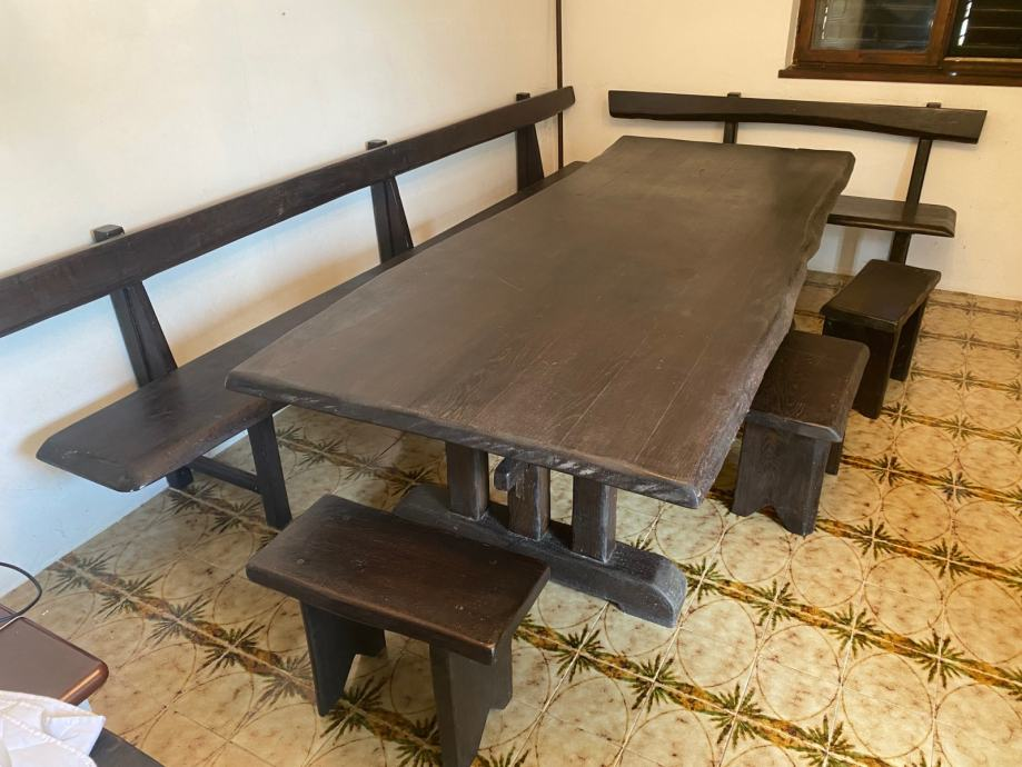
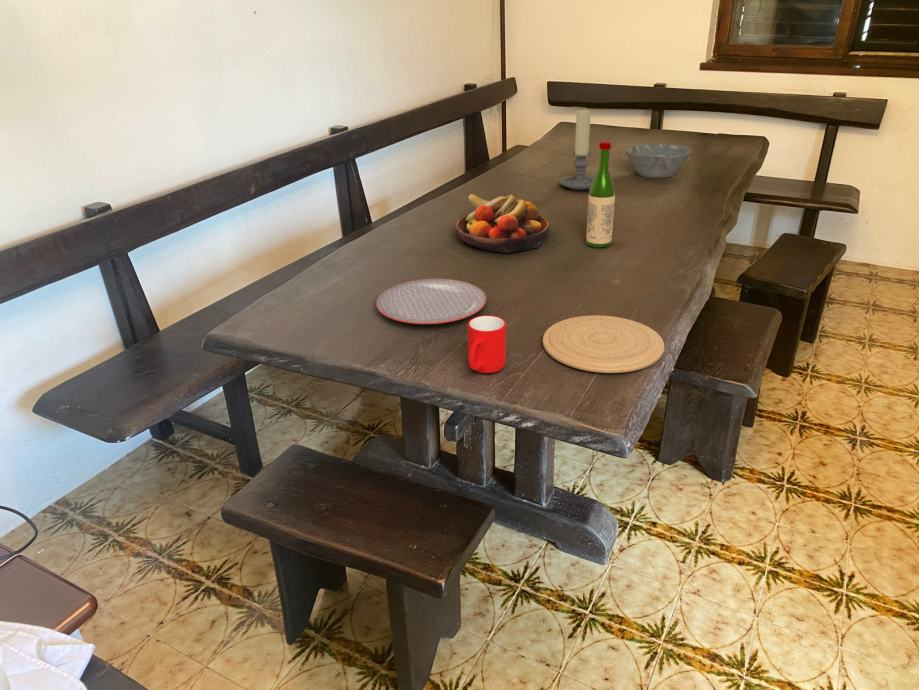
+ cup [467,315,507,374]
+ fruit bowl [455,193,551,254]
+ wine bottle [585,141,616,248]
+ candle holder [559,108,595,191]
+ bowl [625,143,693,179]
+ plate [542,314,665,374]
+ plate [375,277,487,325]
